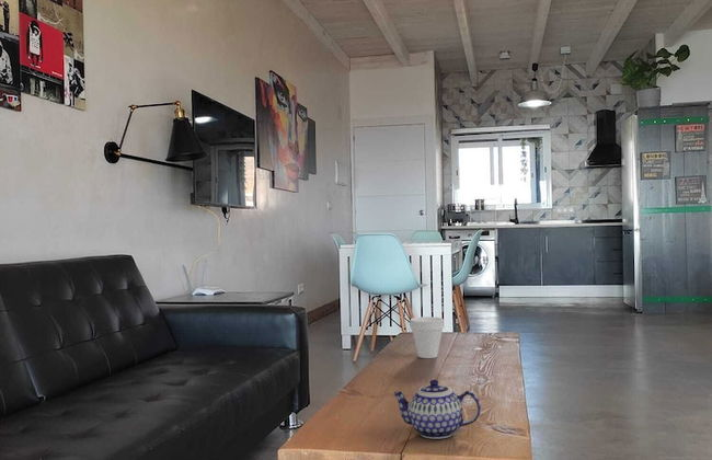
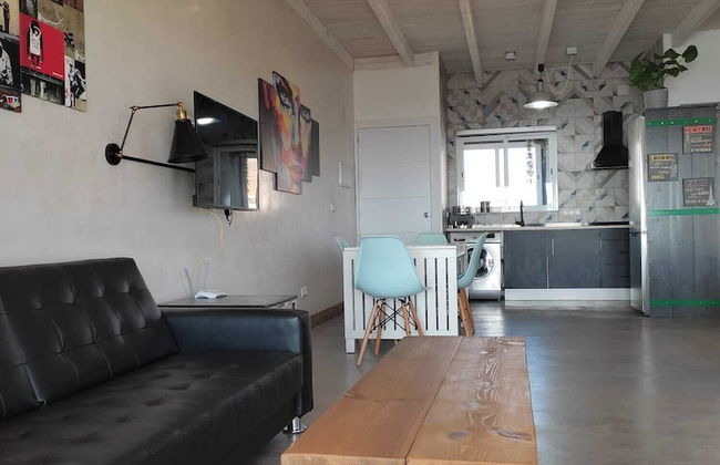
- teapot [391,379,482,440]
- cup [410,315,445,359]
